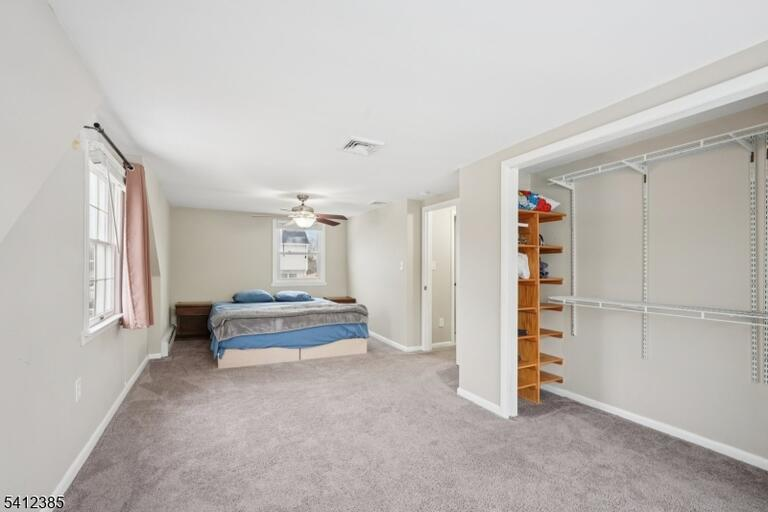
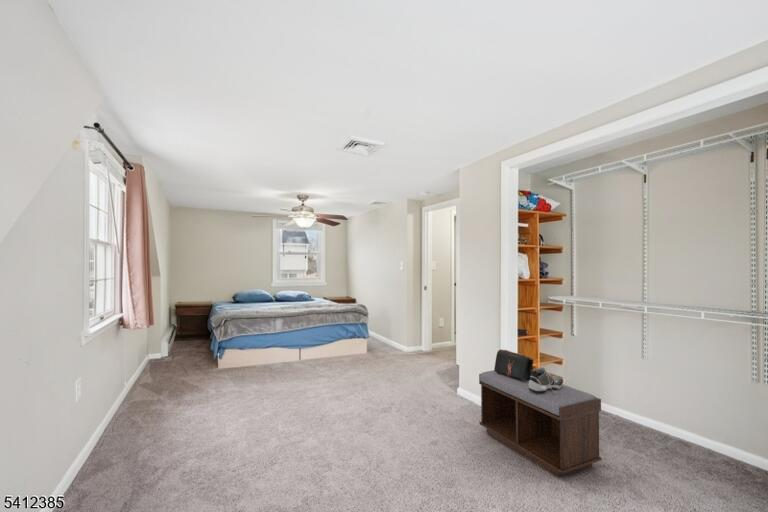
+ shoulder bag [493,349,534,382]
+ hiking boot [529,366,564,393]
+ bench [478,369,603,478]
